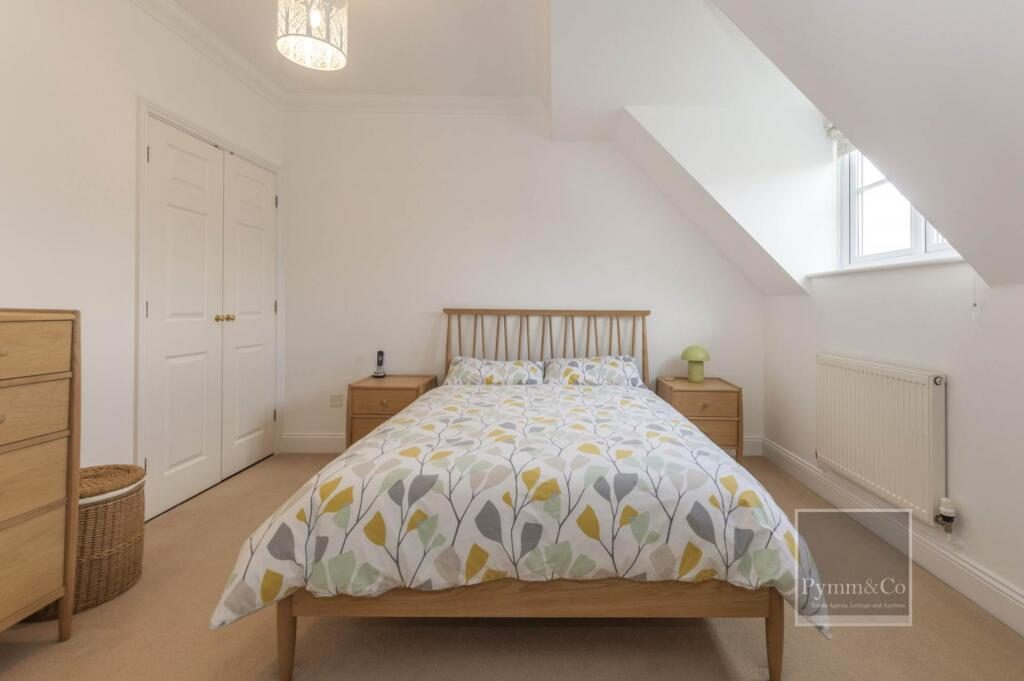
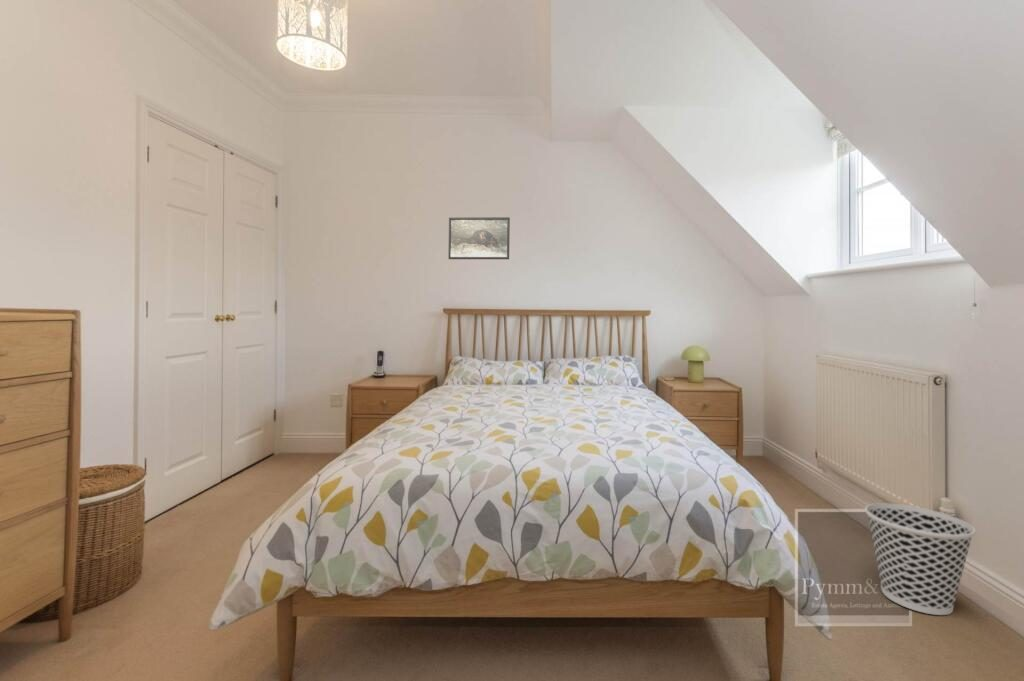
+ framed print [447,216,511,260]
+ wastebasket [864,502,976,616]
